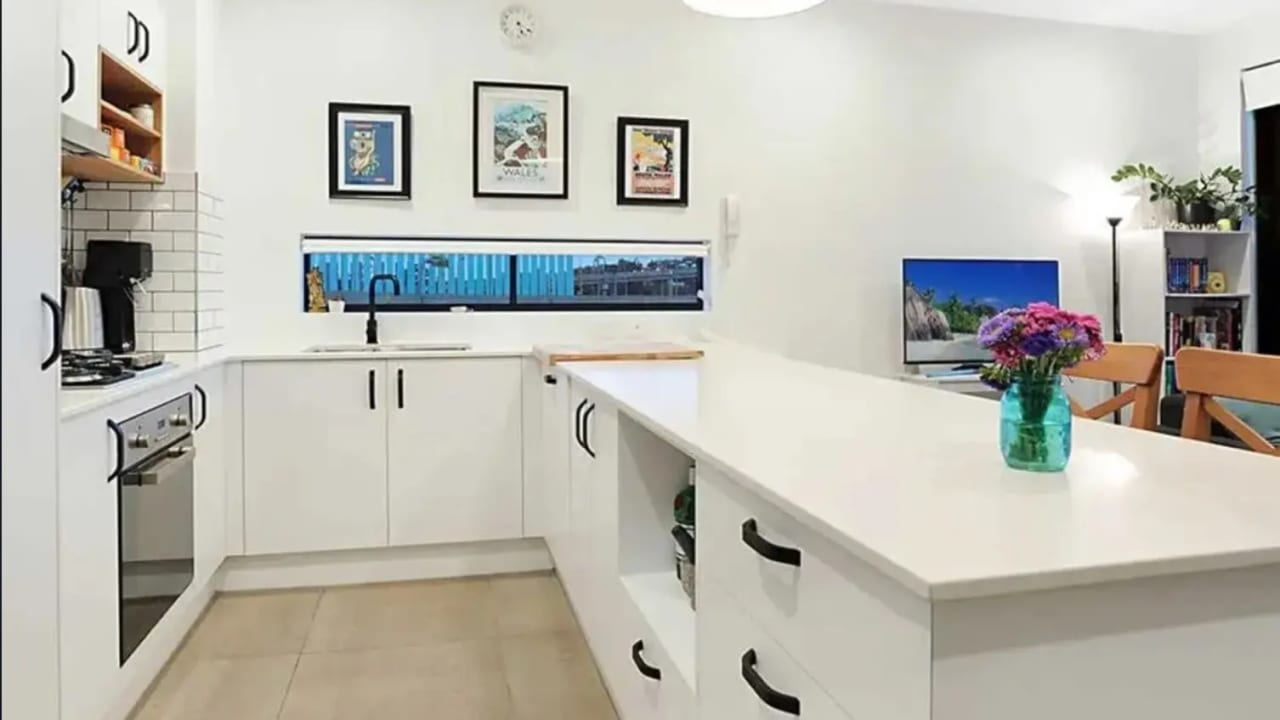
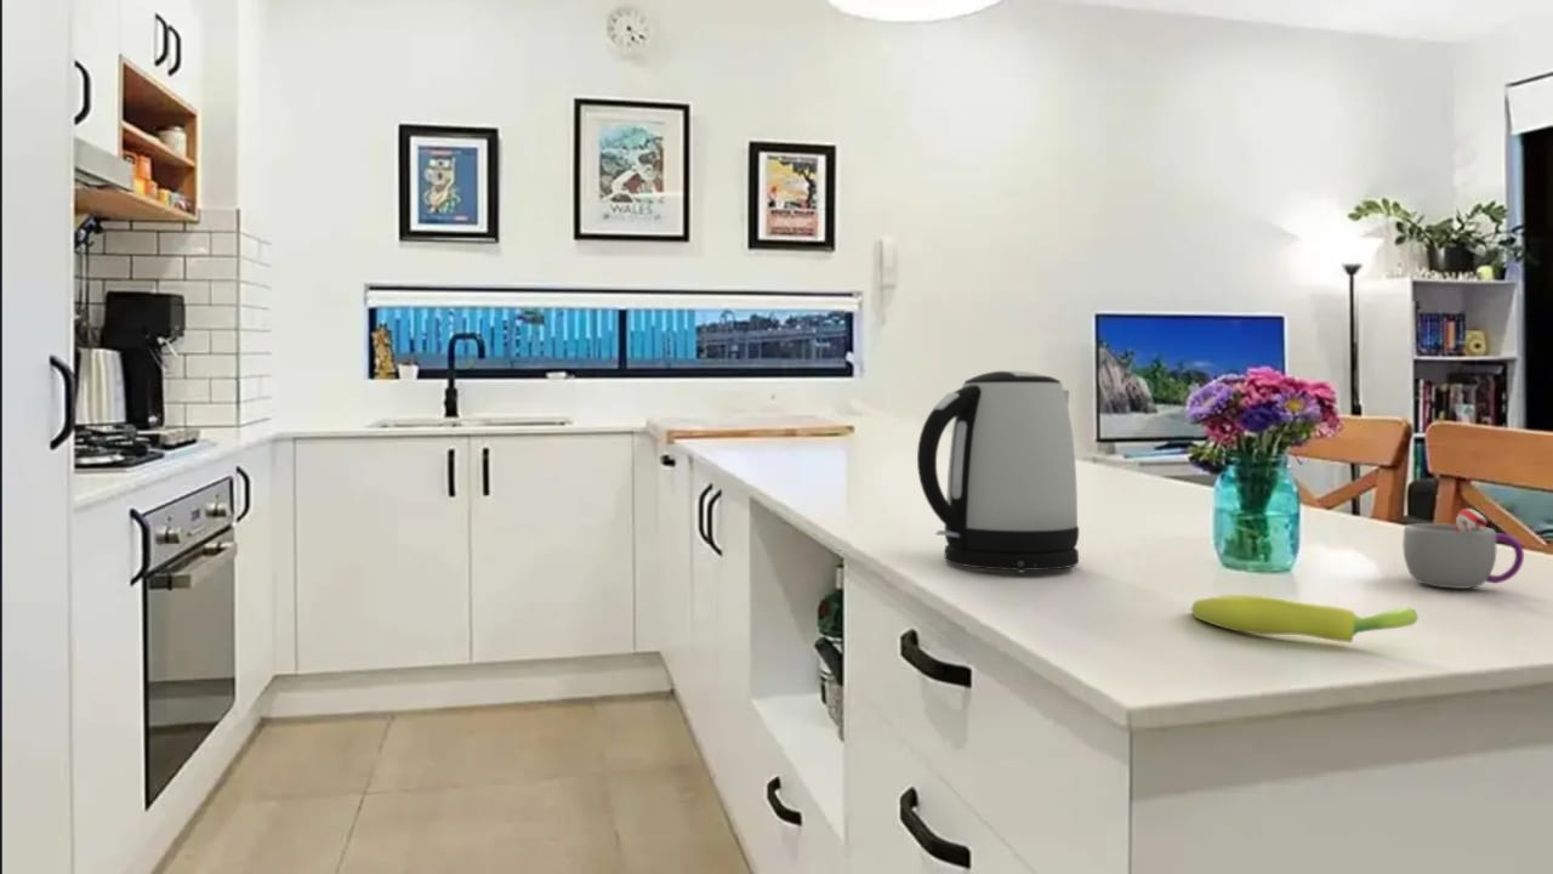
+ banana [1189,594,1420,643]
+ mug [1401,507,1525,590]
+ kettle [916,370,1080,573]
